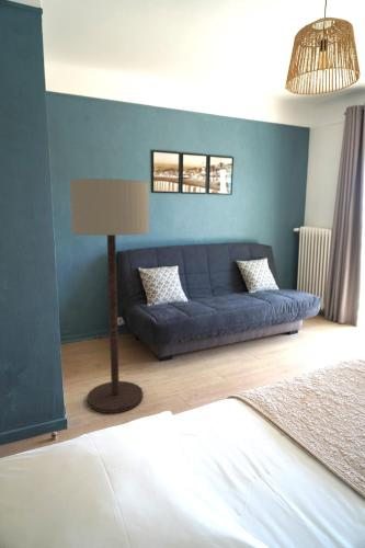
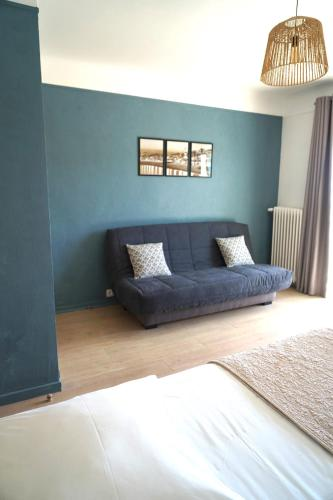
- floor lamp [69,178,150,414]
